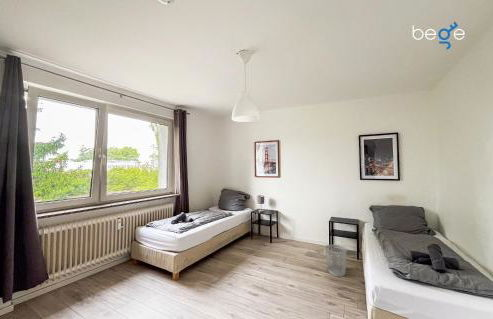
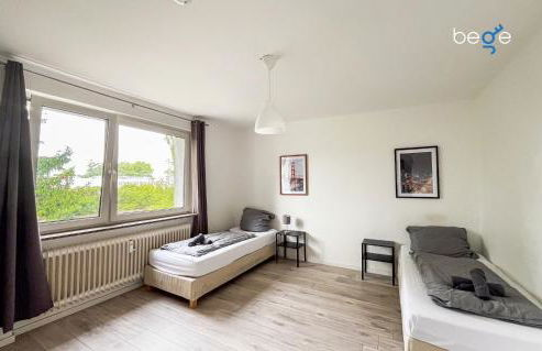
- wastebasket [325,244,348,277]
